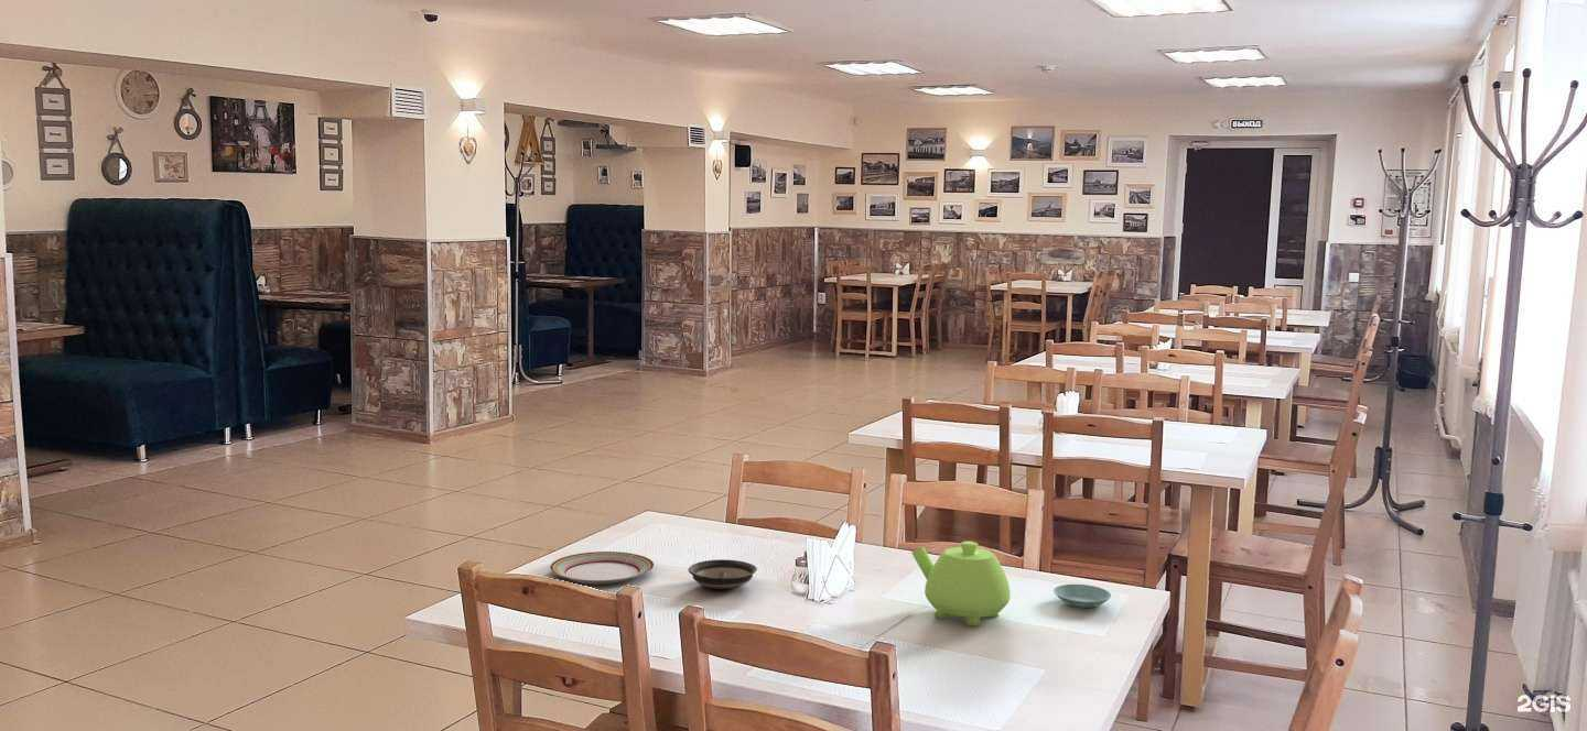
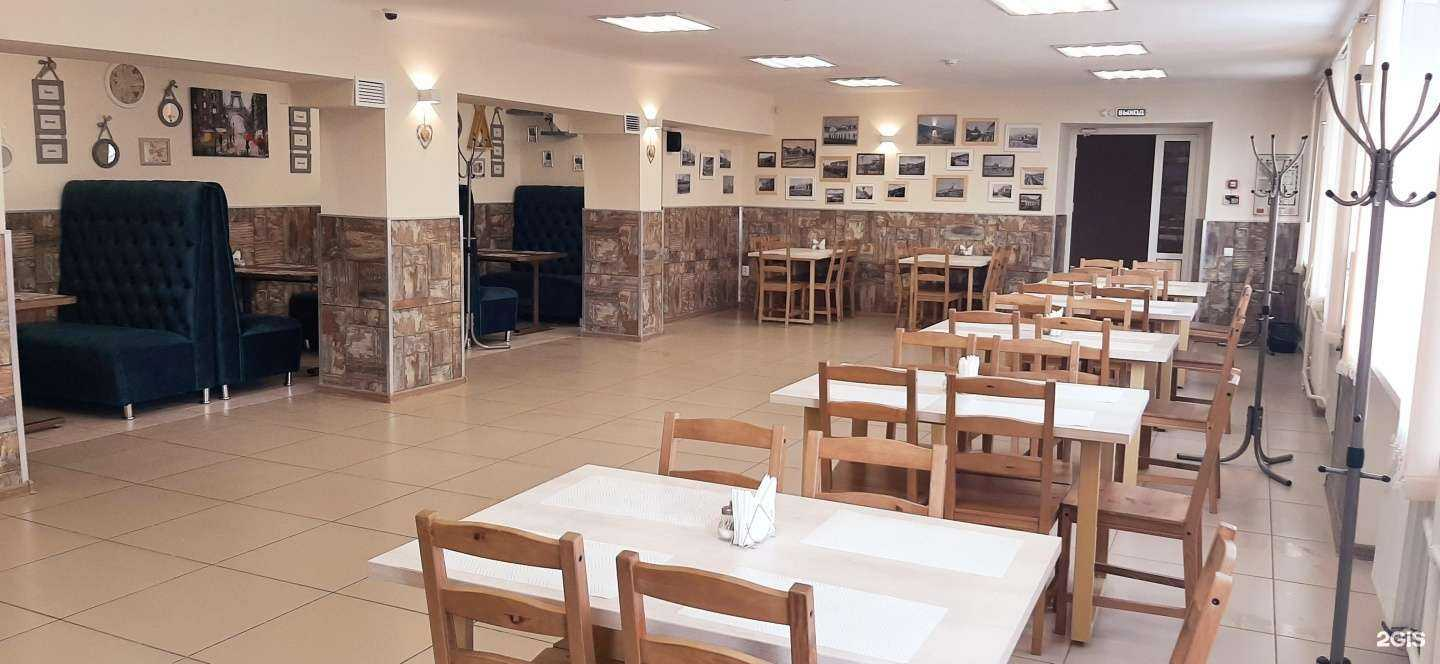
- plate [549,550,655,586]
- teapot [910,541,1012,628]
- saucer [1052,583,1112,609]
- saucer [688,558,758,590]
